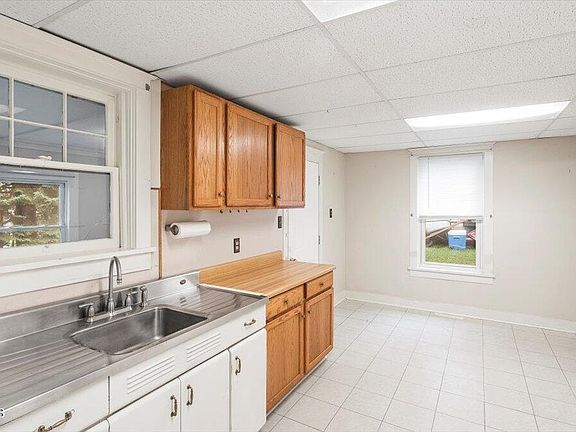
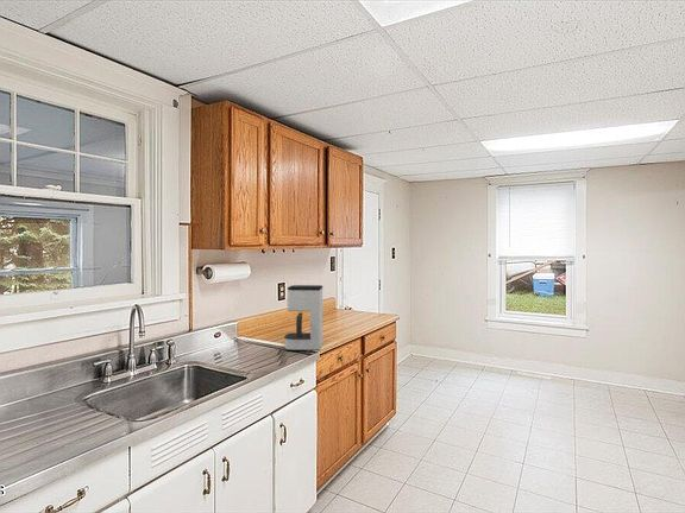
+ coffee maker [283,284,323,352]
